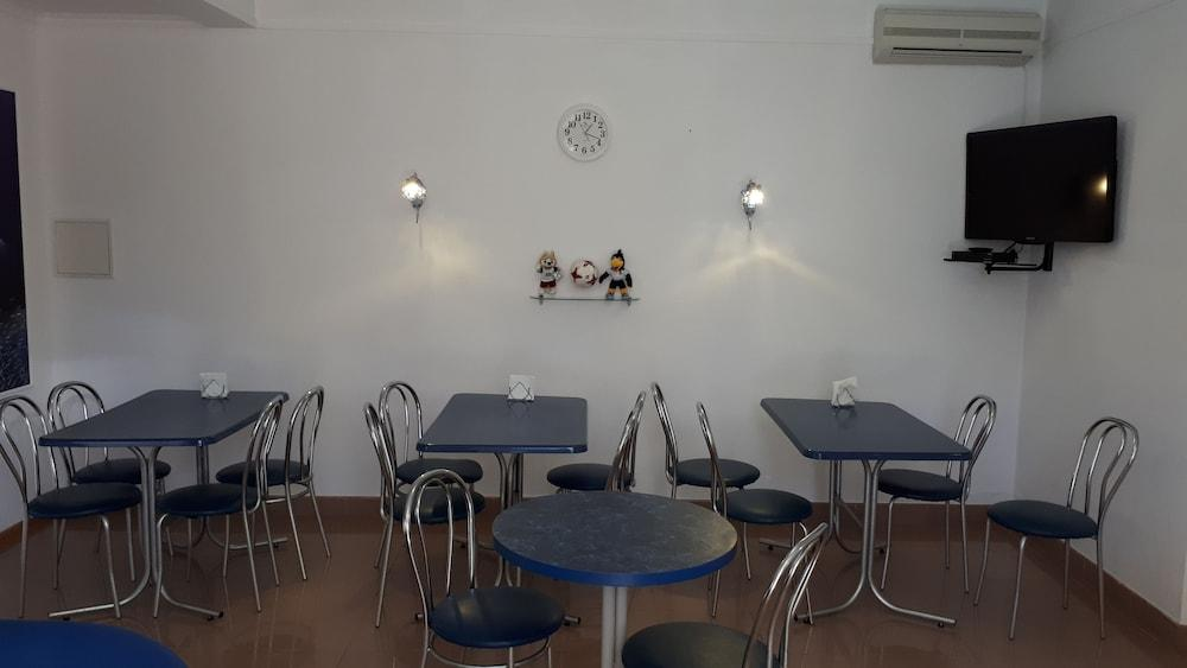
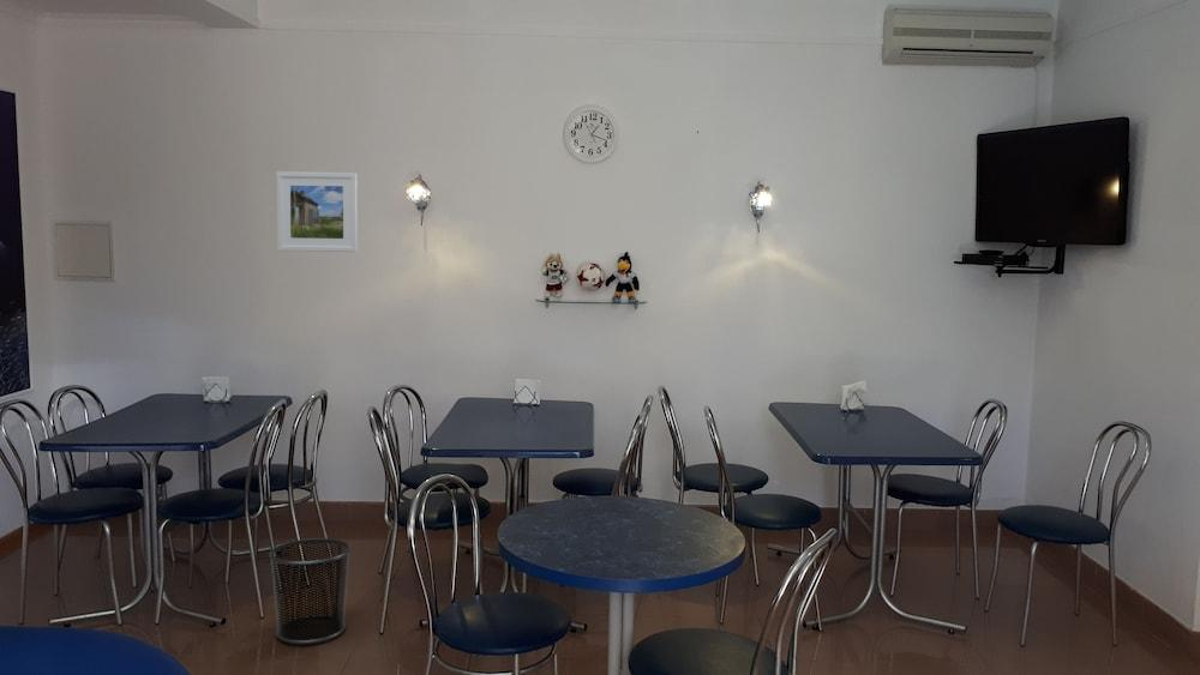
+ waste bin [268,537,353,645]
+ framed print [276,170,359,253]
